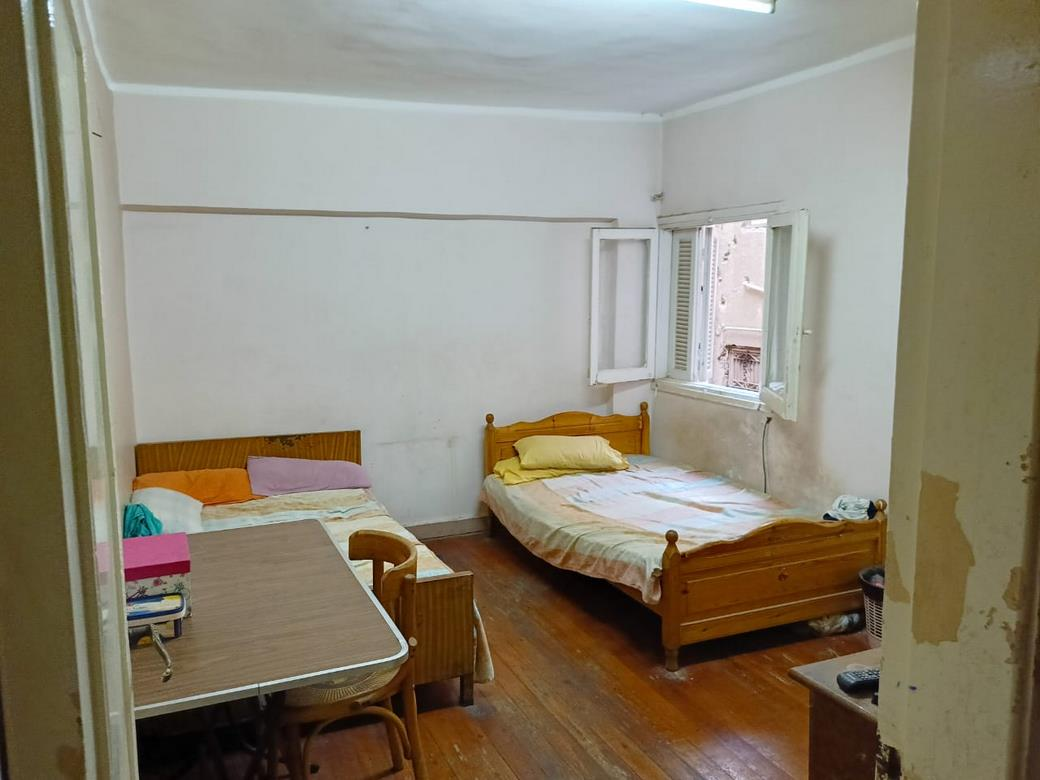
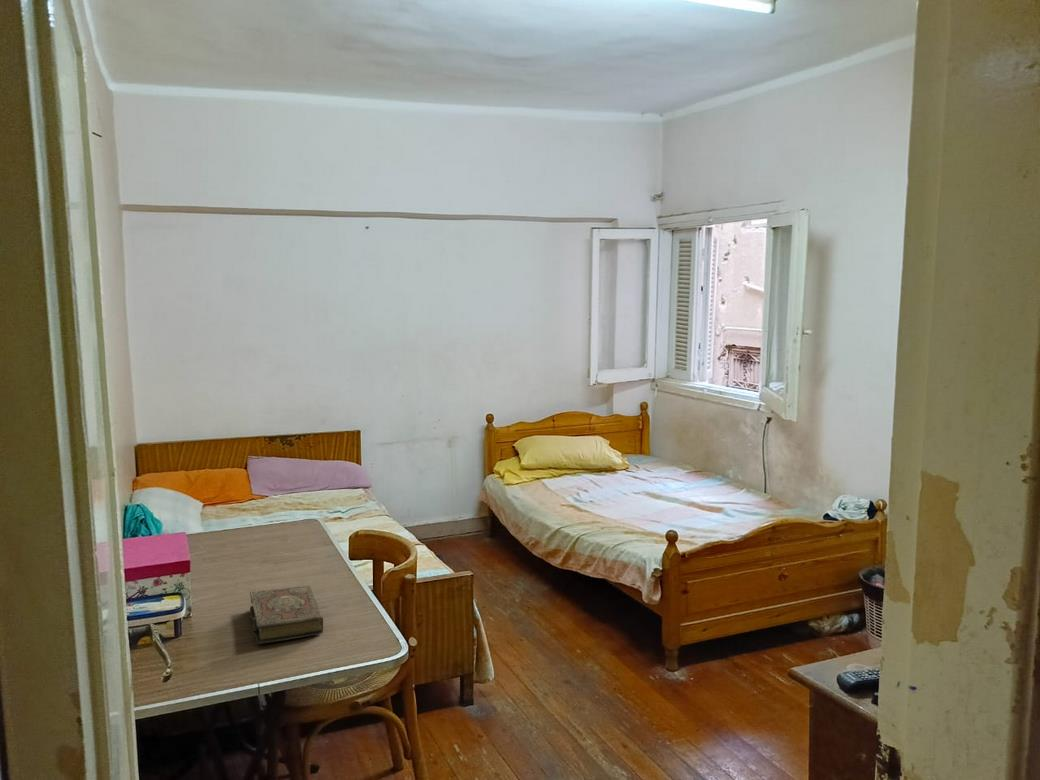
+ book [249,585,324,645]
